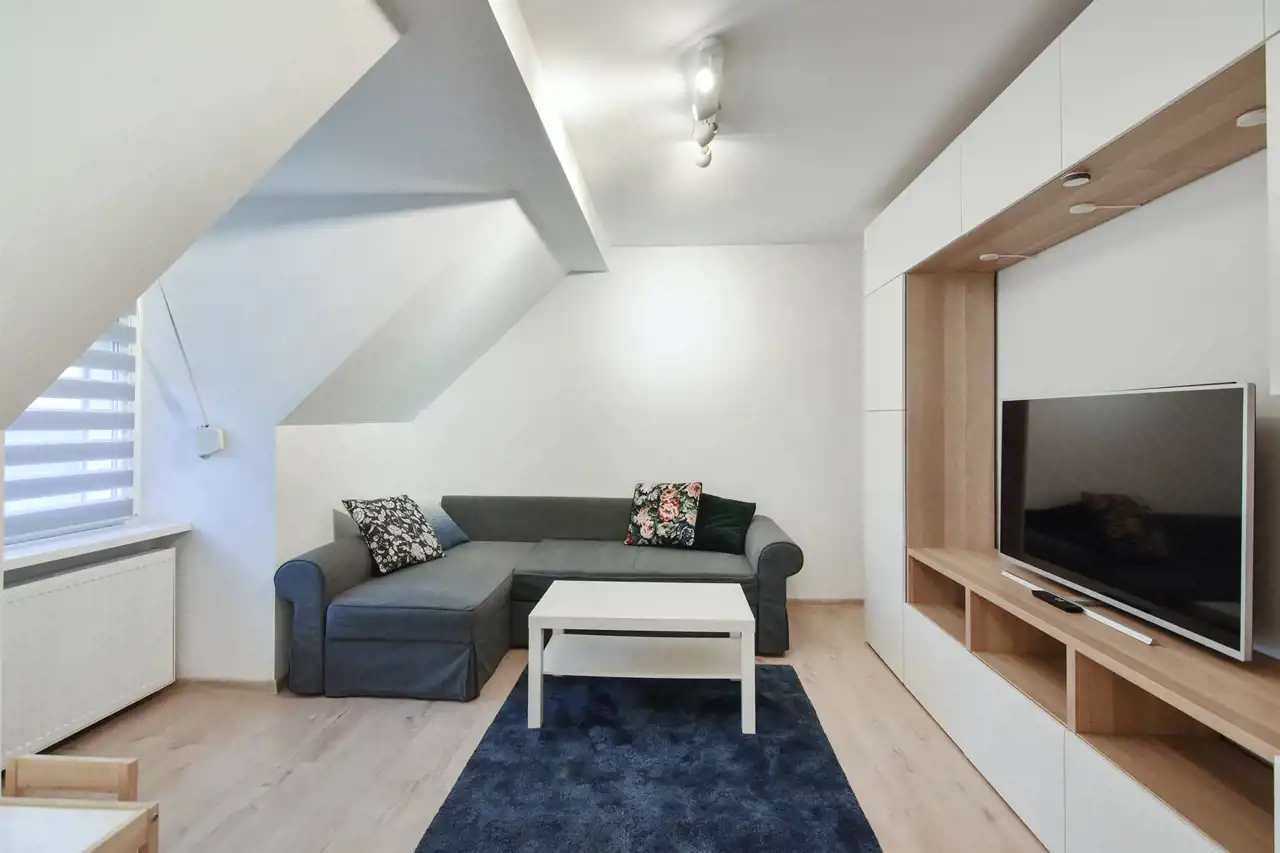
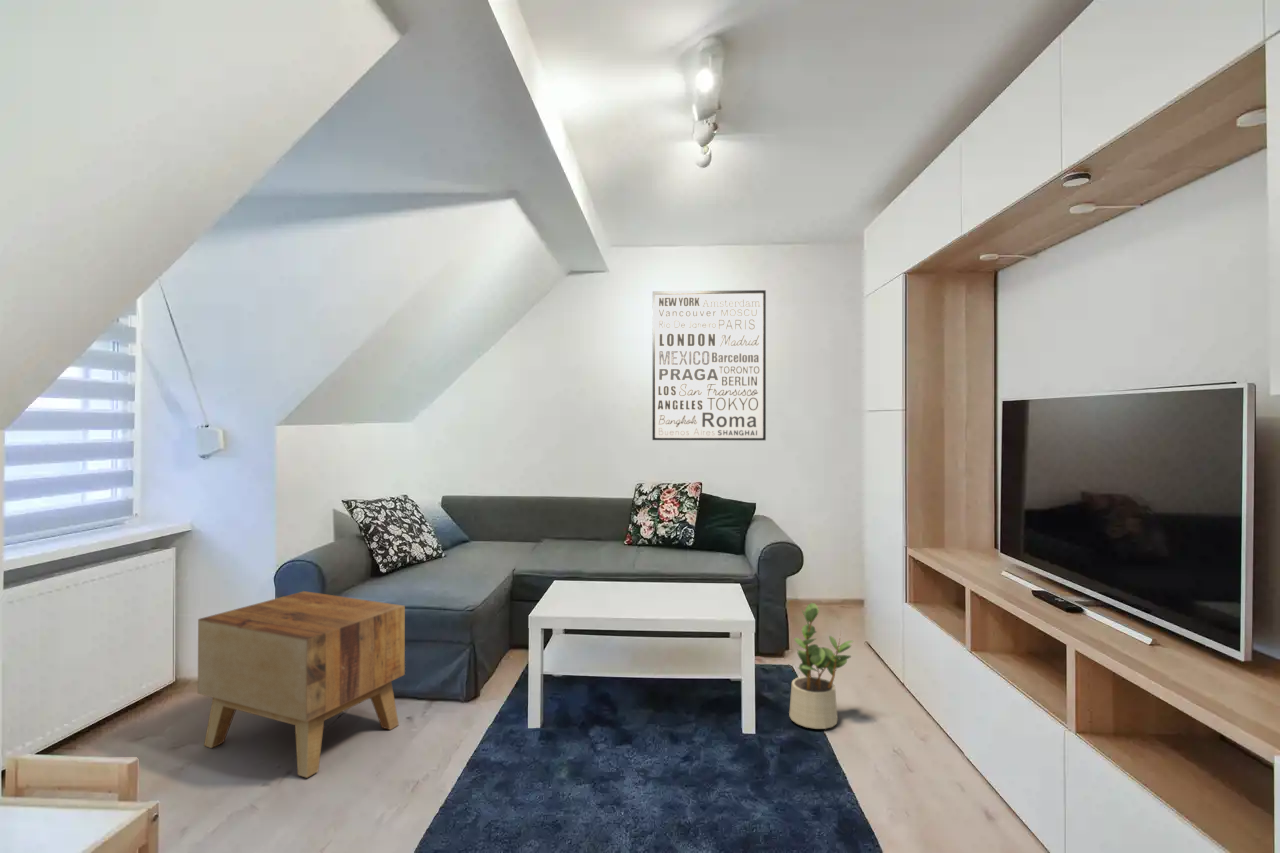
+ side table [197,590,406,779]
+ wall art [651,289,767,441]
+ potted plant [788,602,854,730]
